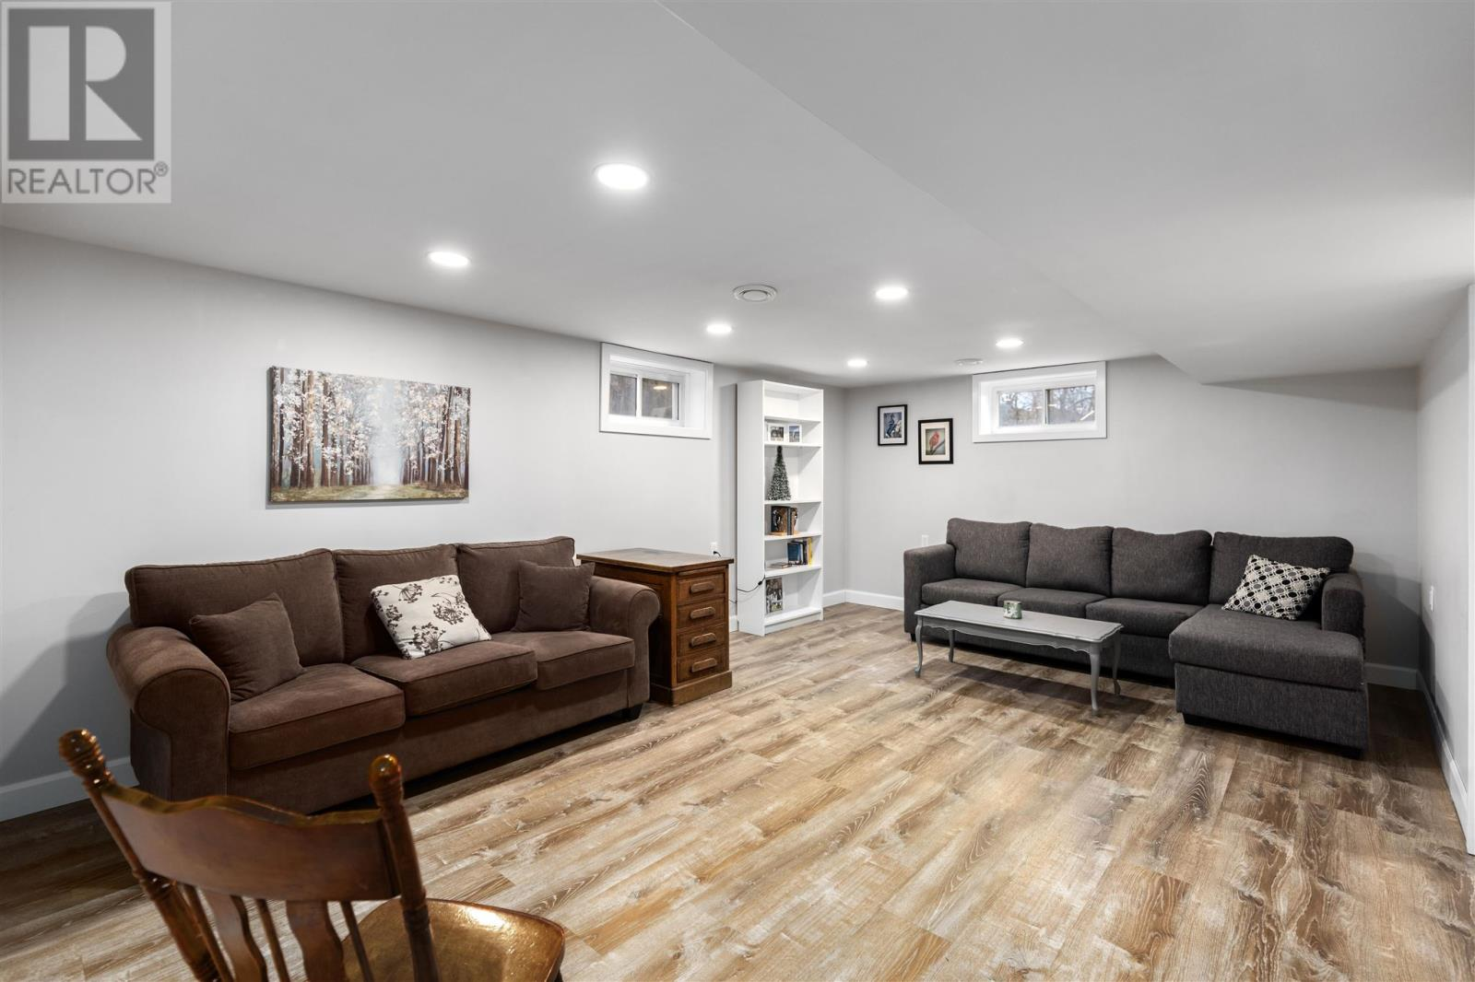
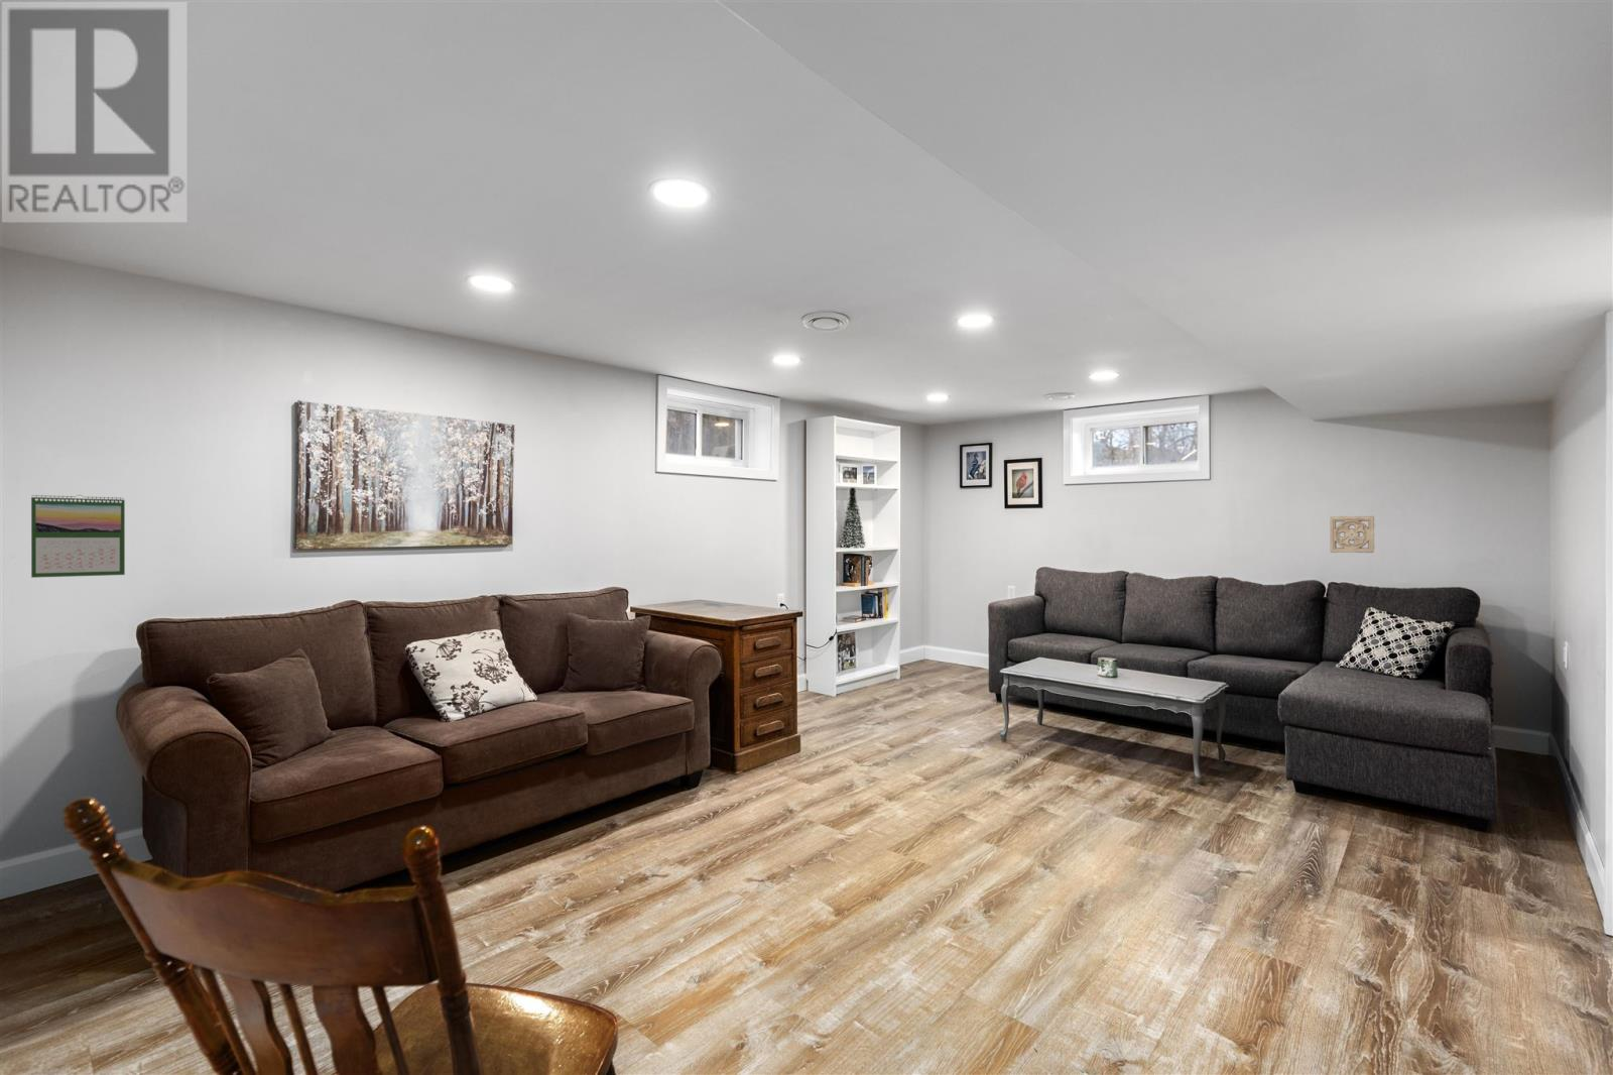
+ calendar [30,494,126,578]
+ wall ornament [1329,516,1376,554]
